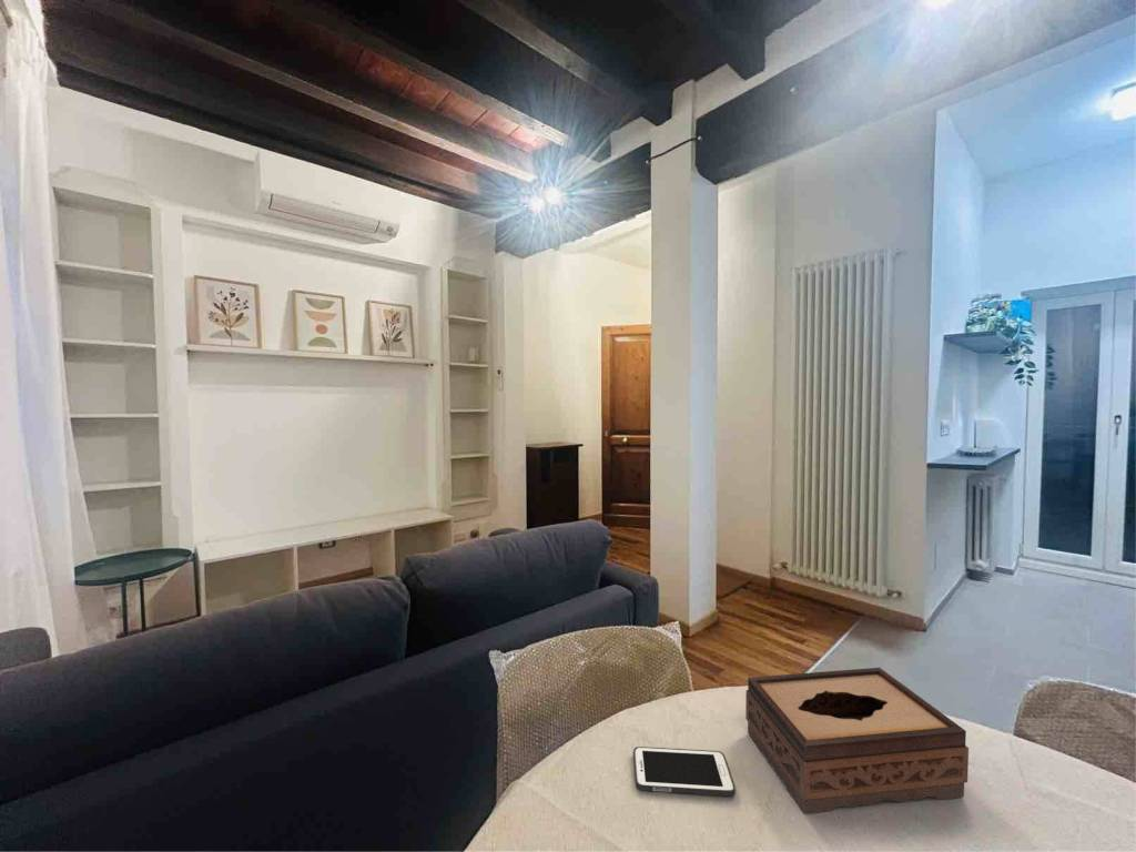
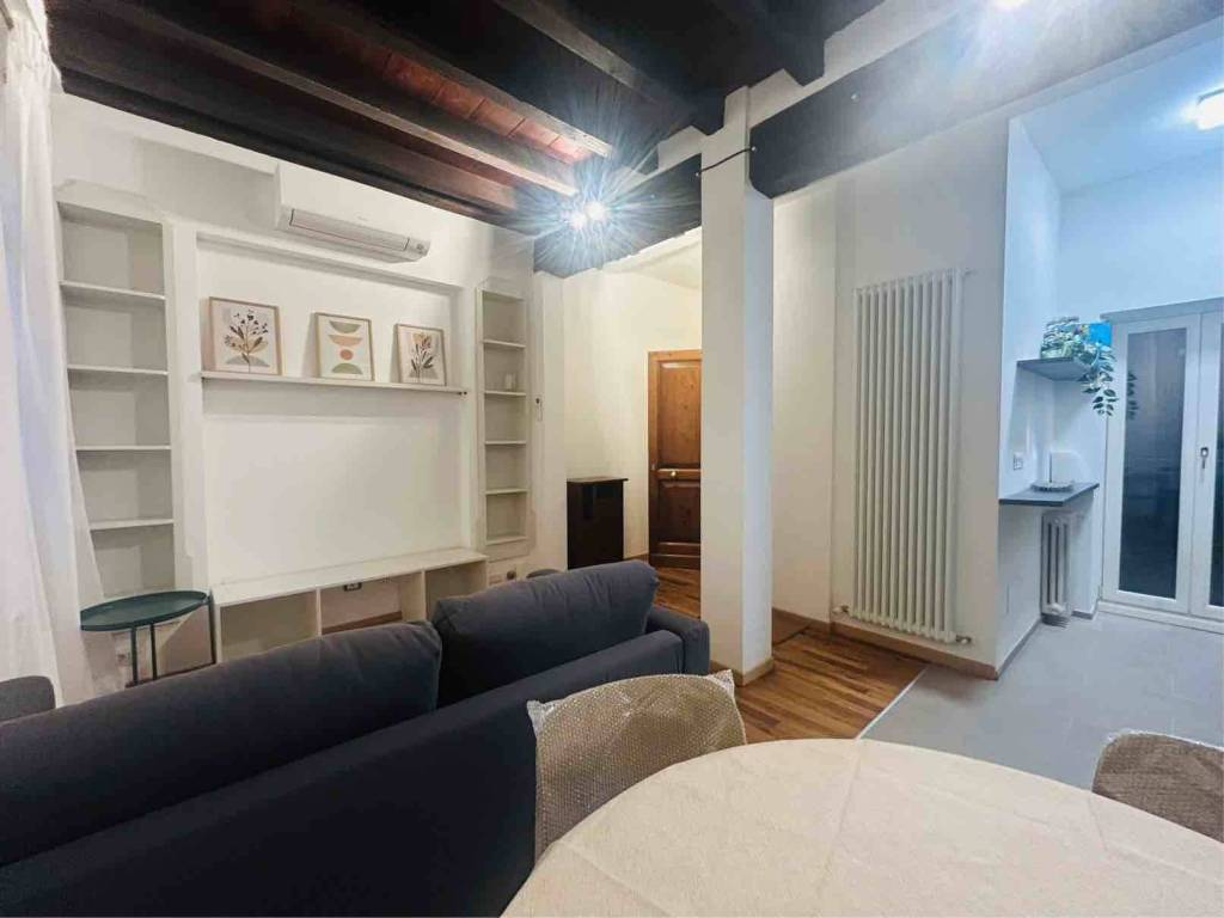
- cell phone [632,746,737,797]
- tissue box [744,667,970,815]
